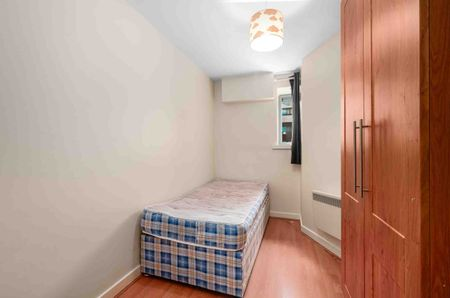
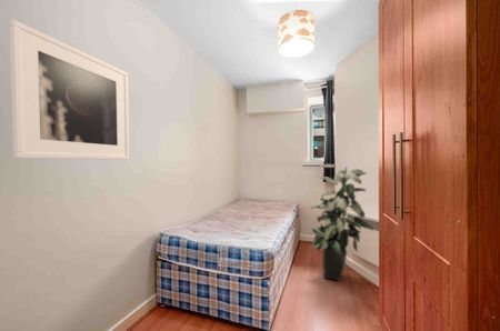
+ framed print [9,19,131,161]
+ indoor plant [310,163,376,282]
